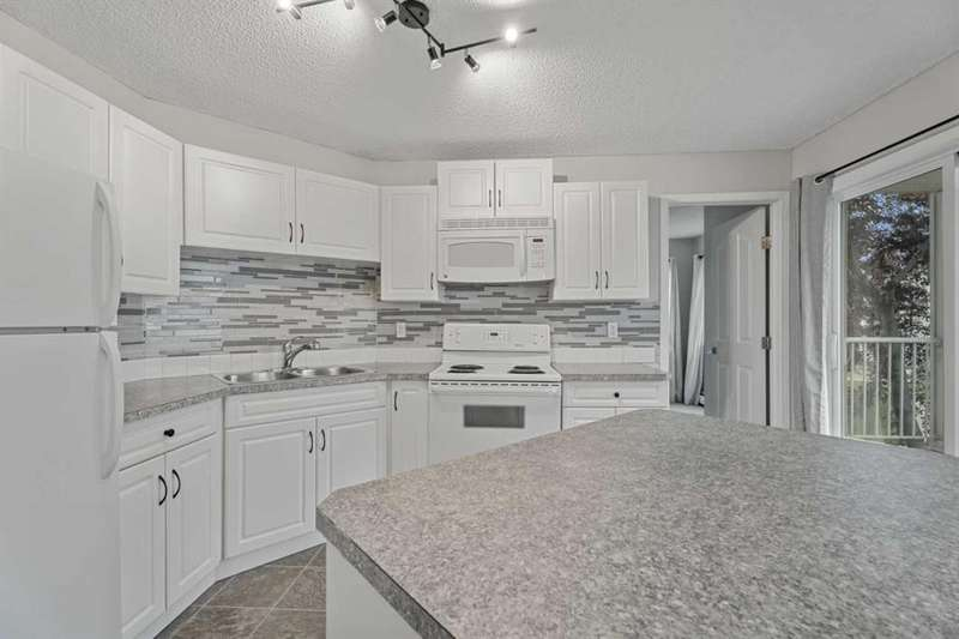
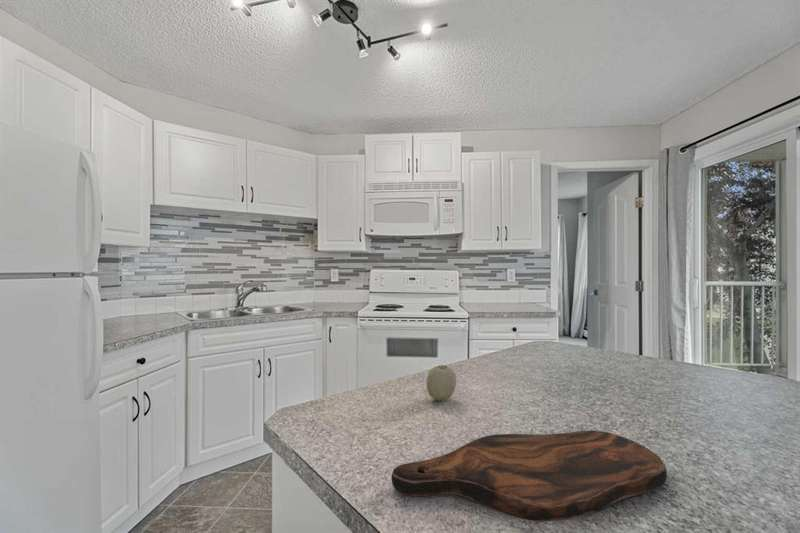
+ fruit [426,364,457,401]
+ cutting board [390,429,668,523]
